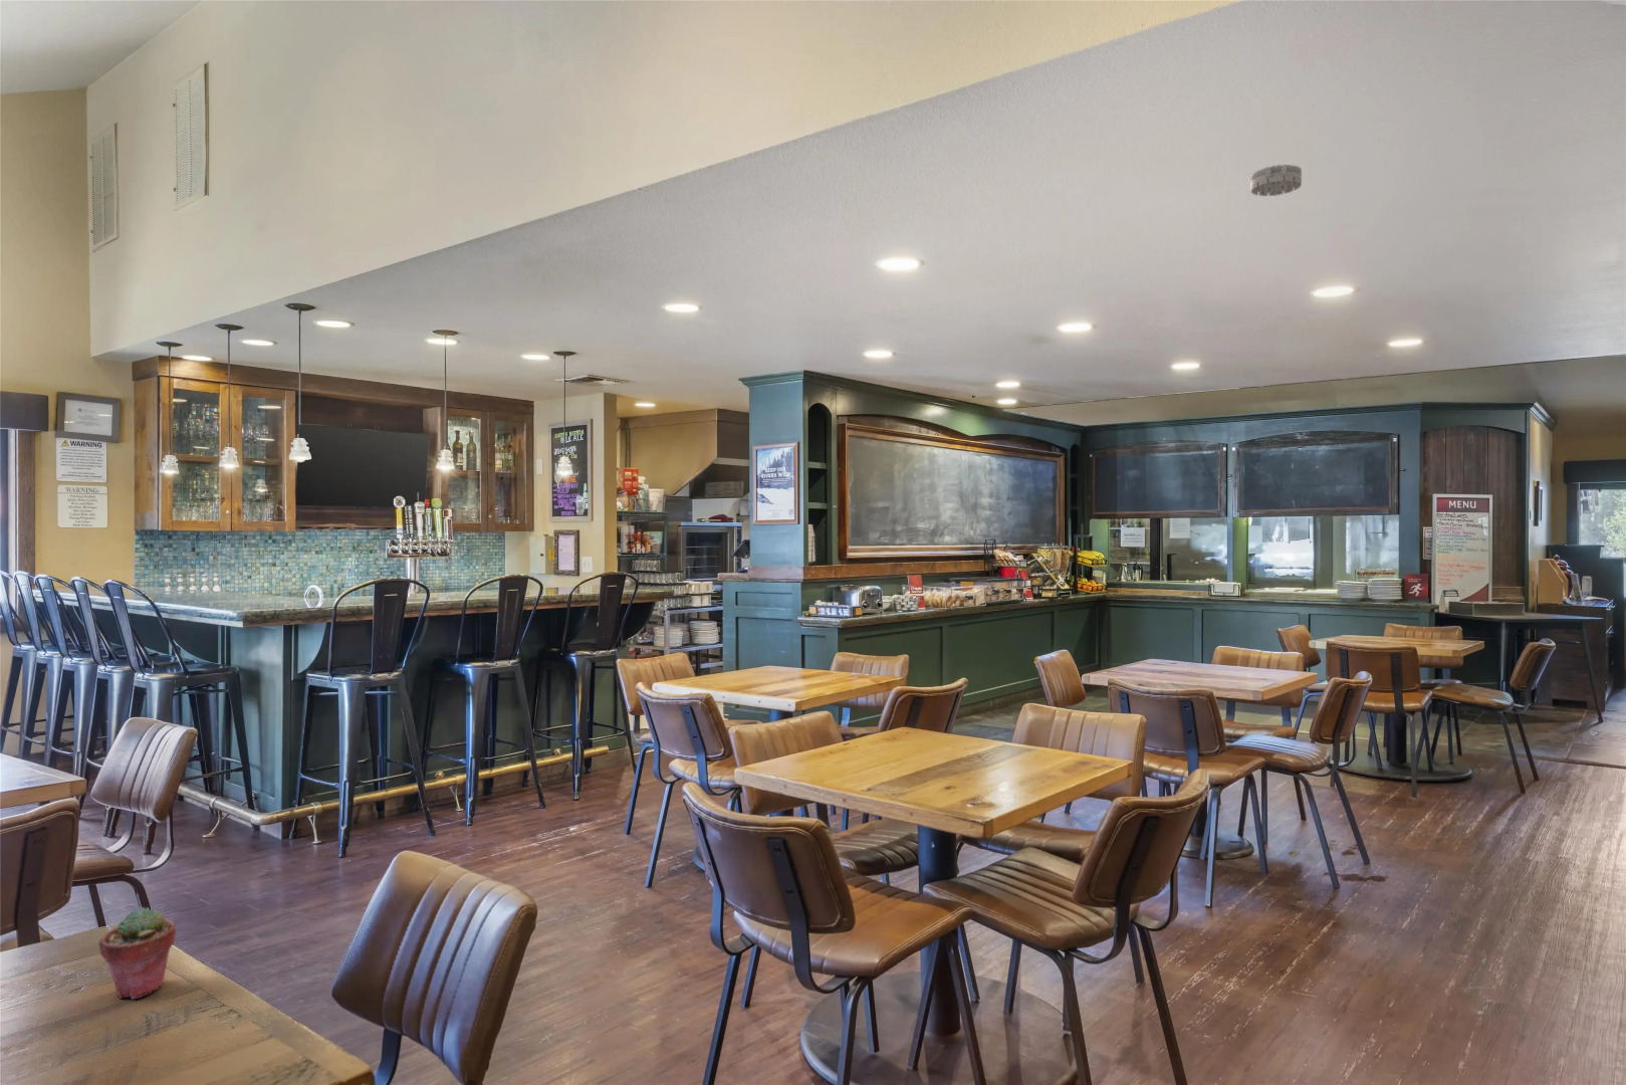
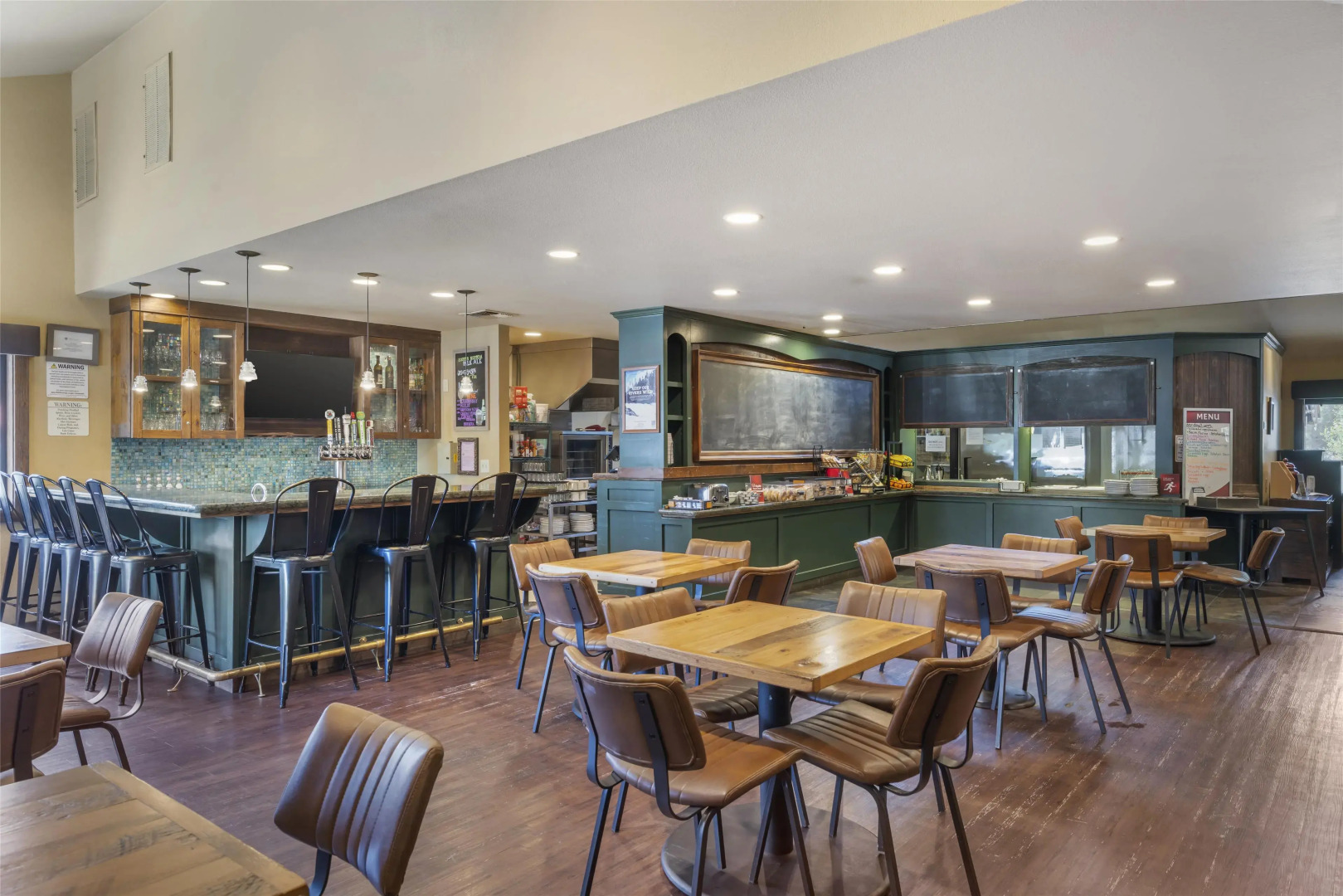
- potted succulent [97,906,177,999]
- smoke detector [1251,163,1303,197]
